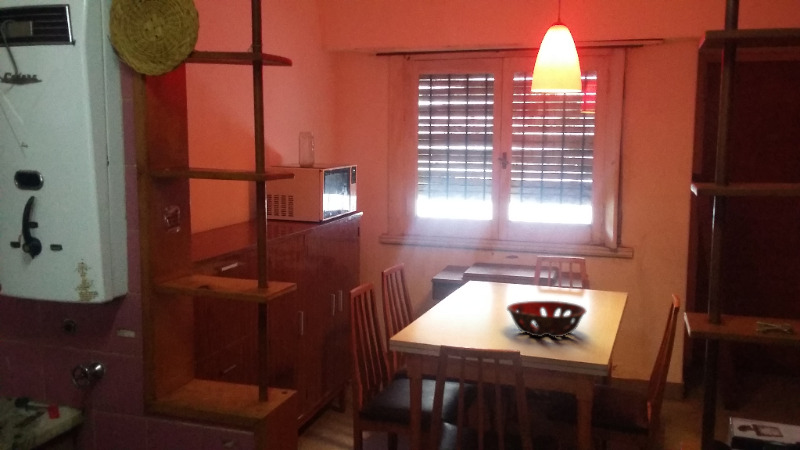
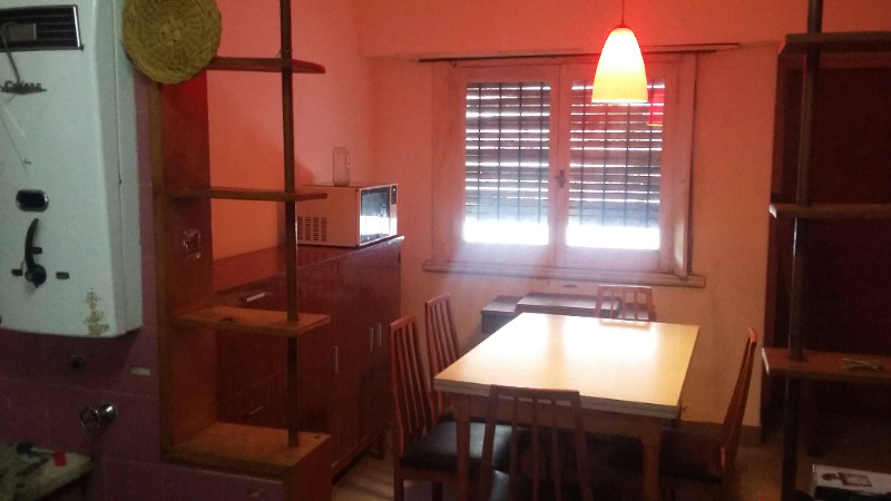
- decorative bowl [506,300,587,338]
